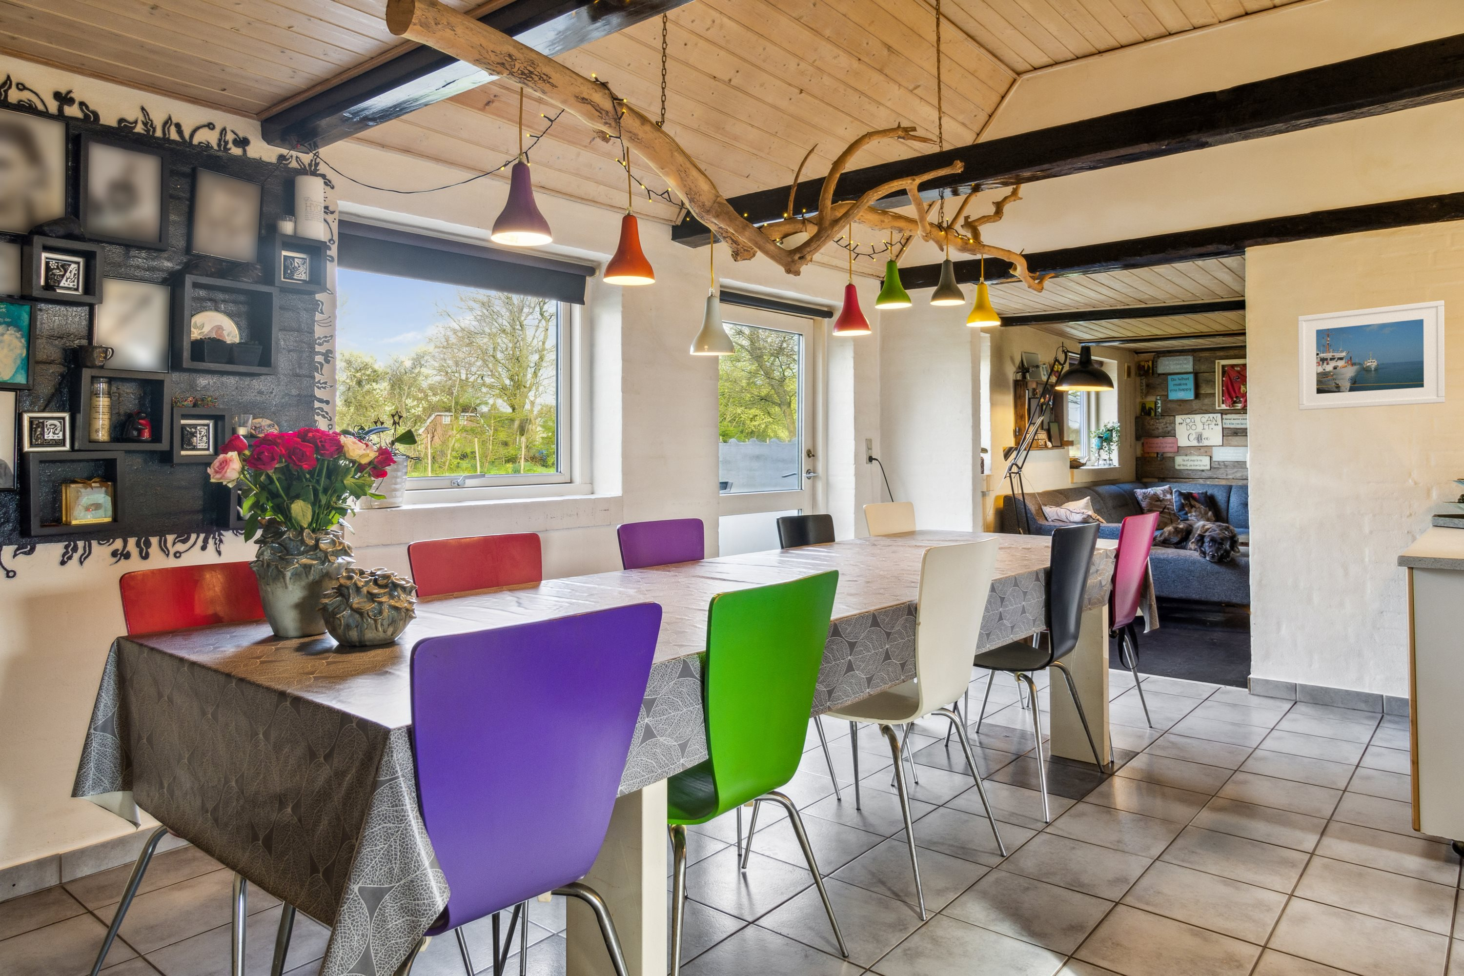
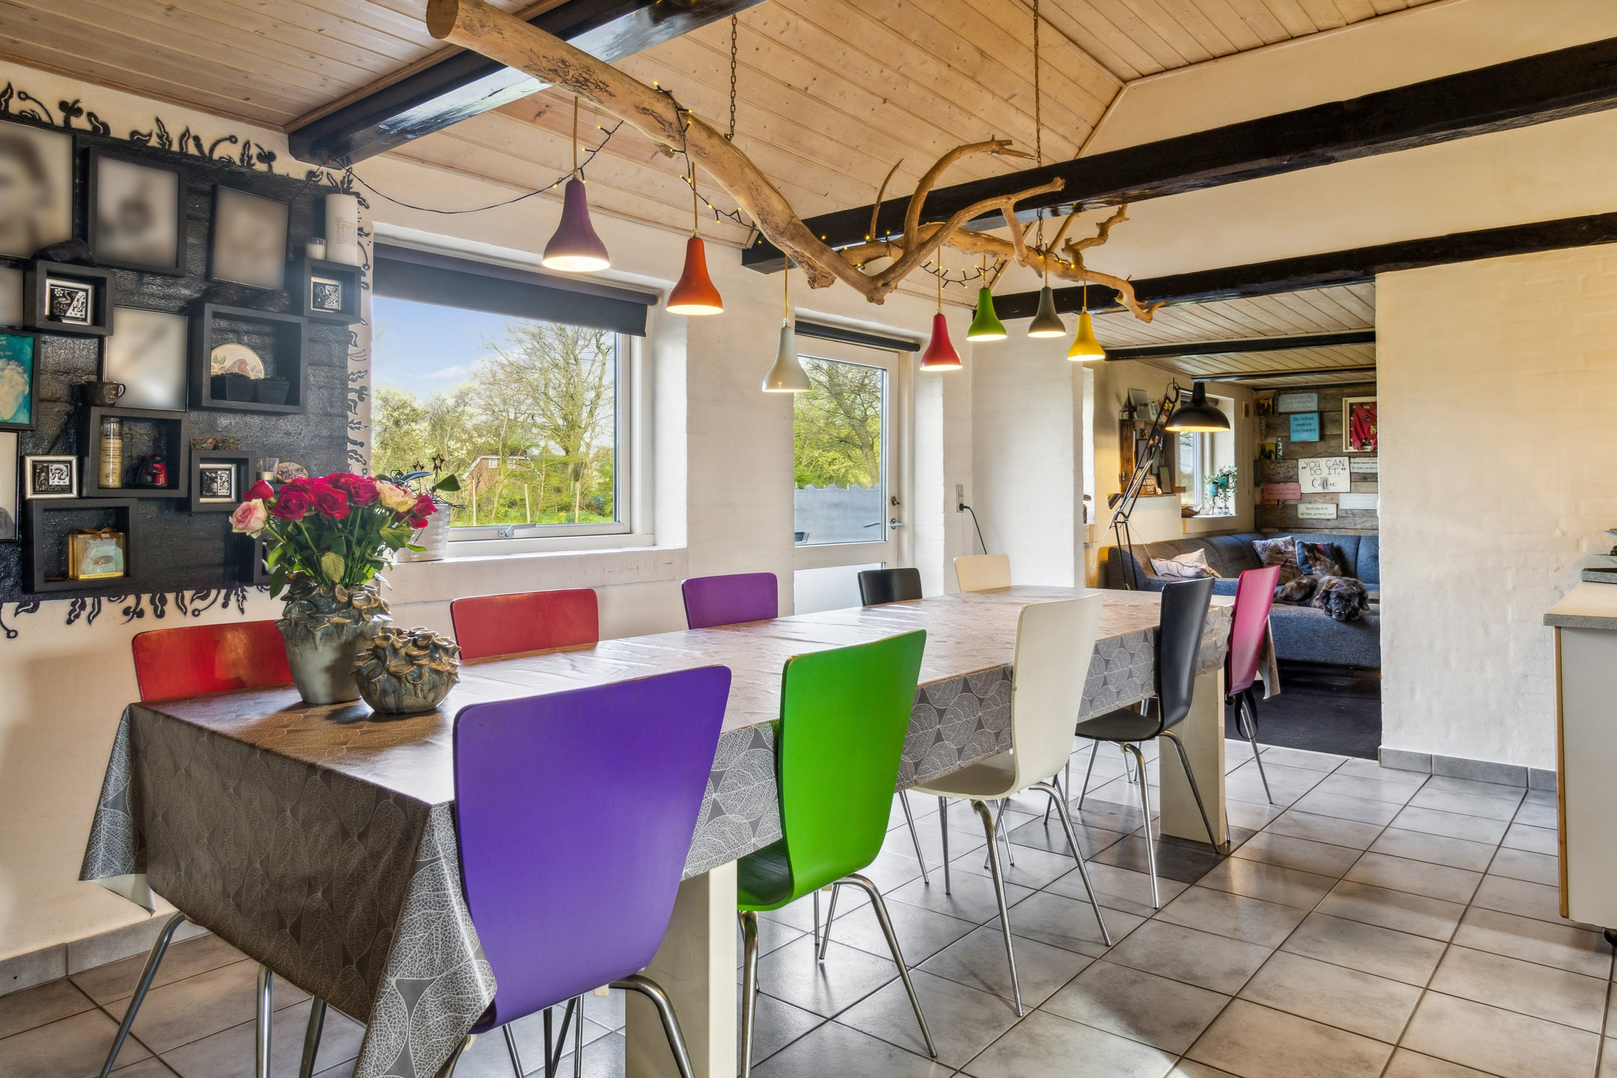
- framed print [1297,301,1445,411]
